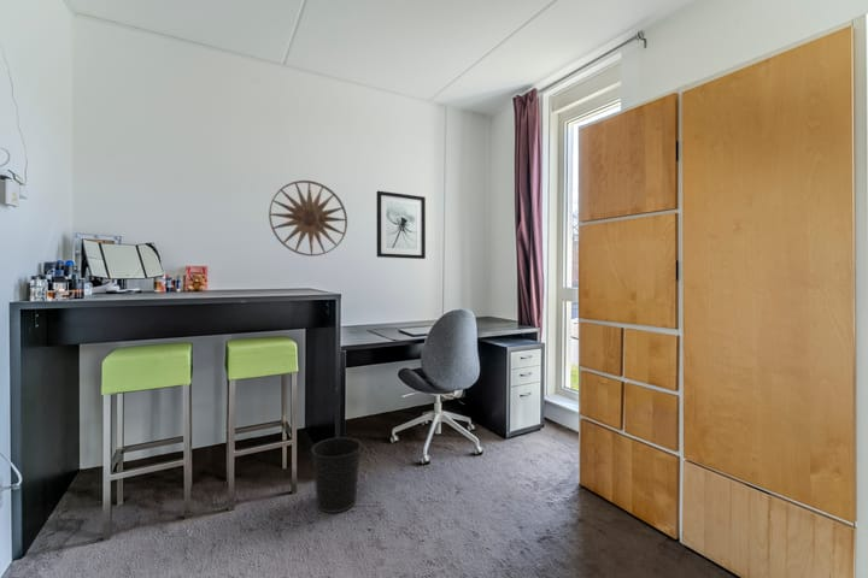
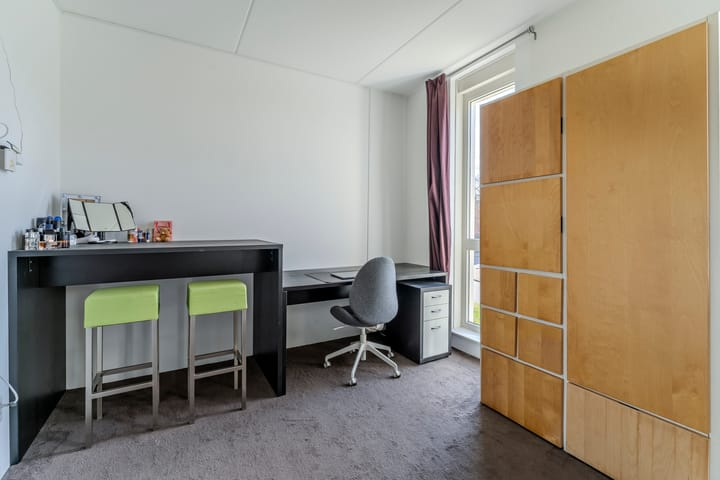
- wall art [268,179,348,258]
- wastebasket [310,436,363,514]
- wall art [376,190,427,260]
